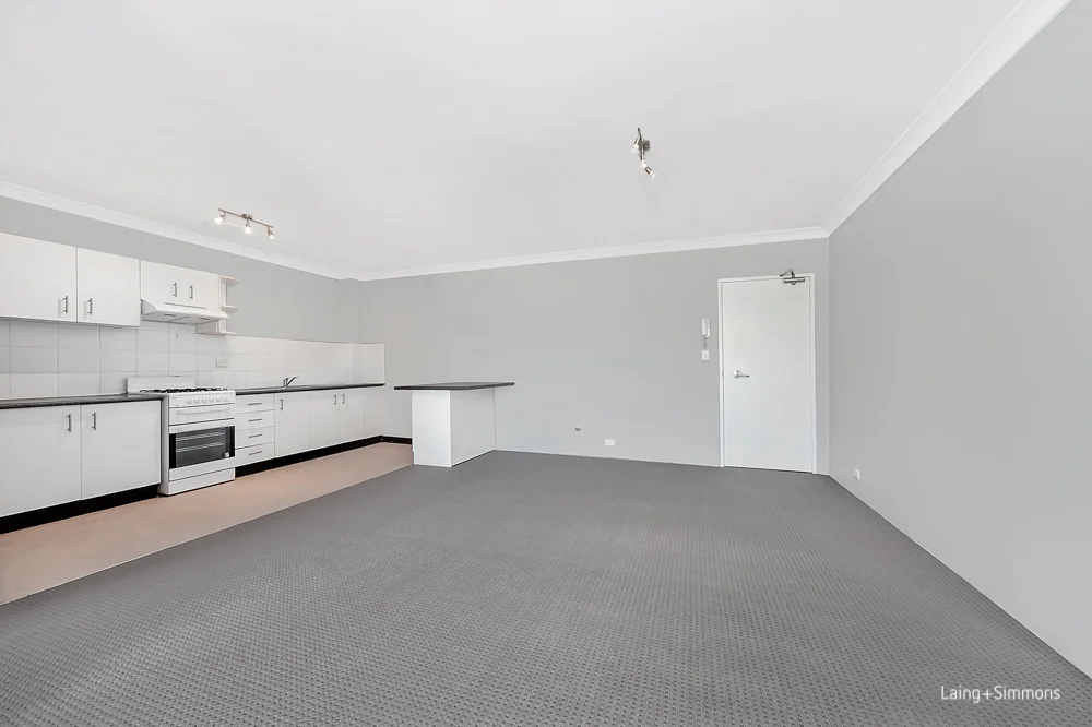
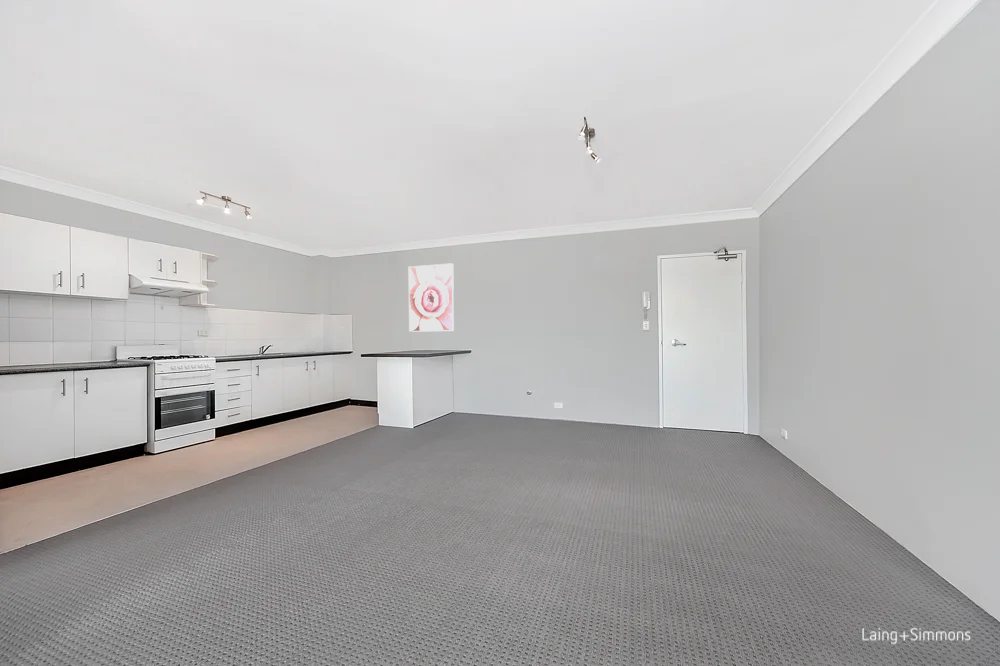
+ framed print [408,262,455,333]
